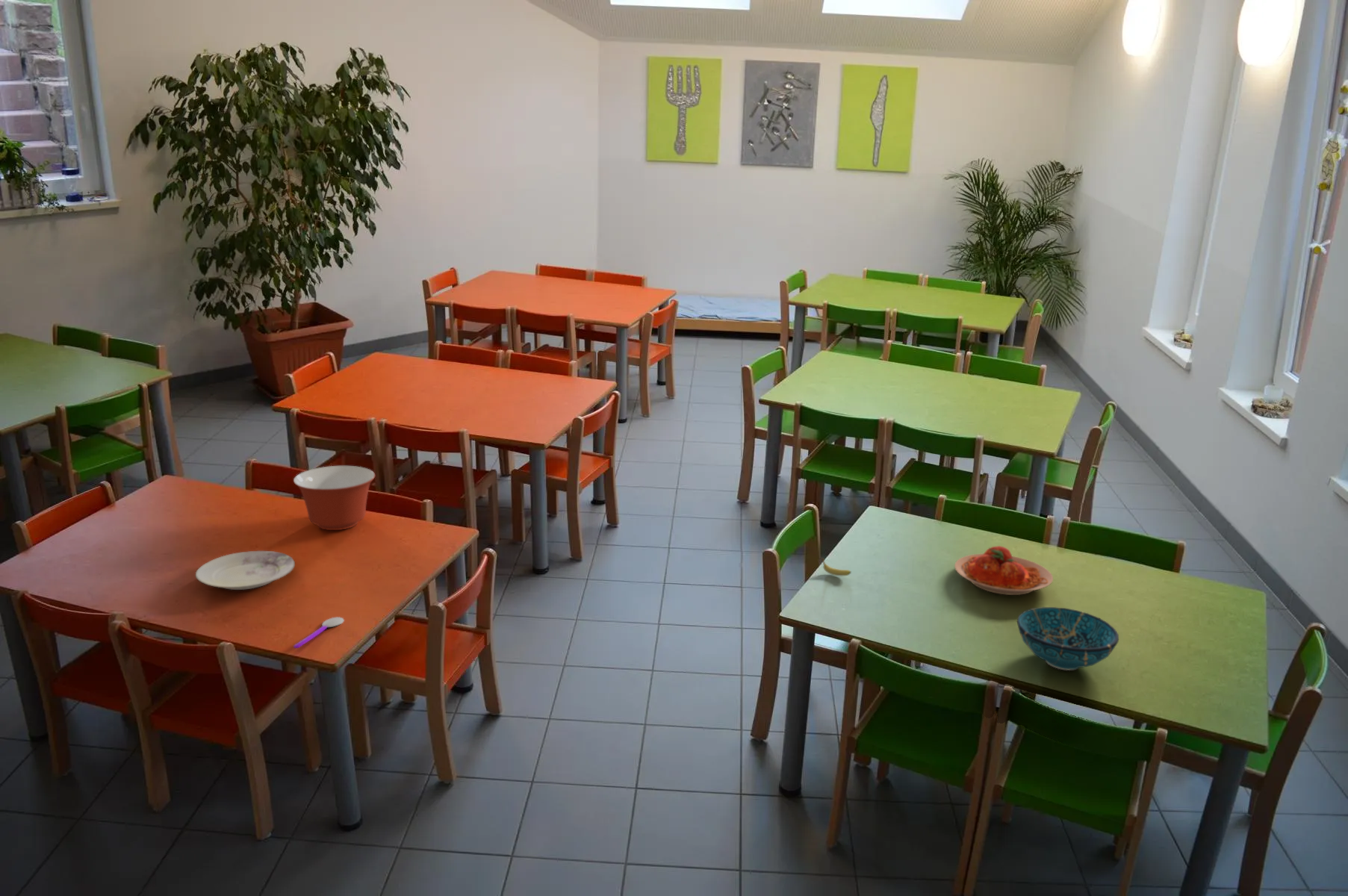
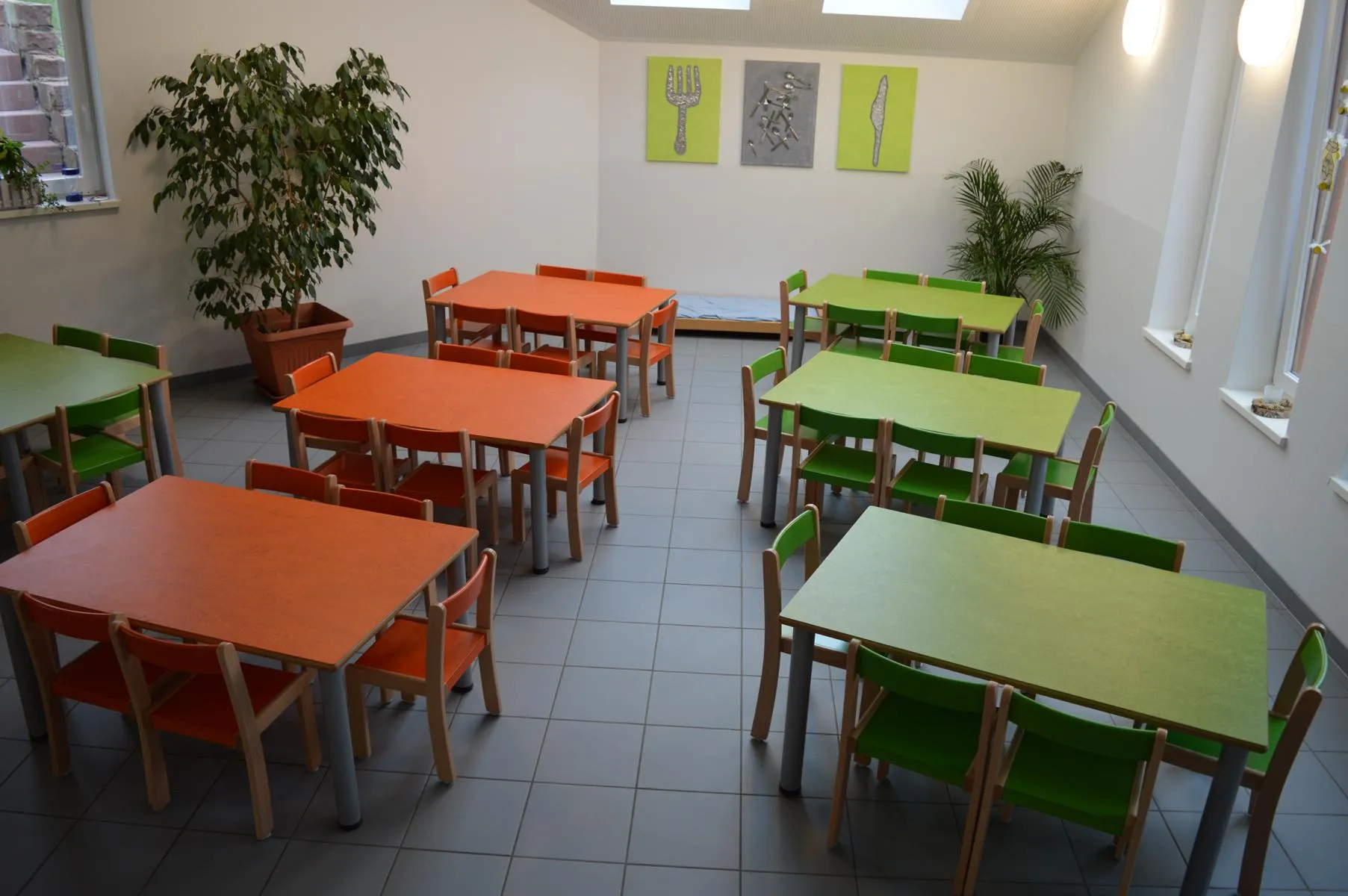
- decorative bowl [1016,606,1119,671]
- mixing bowl [293,465,376,531]
- banana [821,557,852,576]
- plate [195,550,296,591]
- spoon [293,617,345,649]
- plate [954,545,1054,596]
